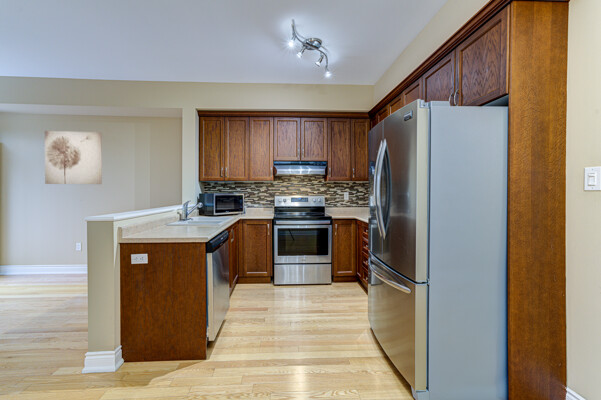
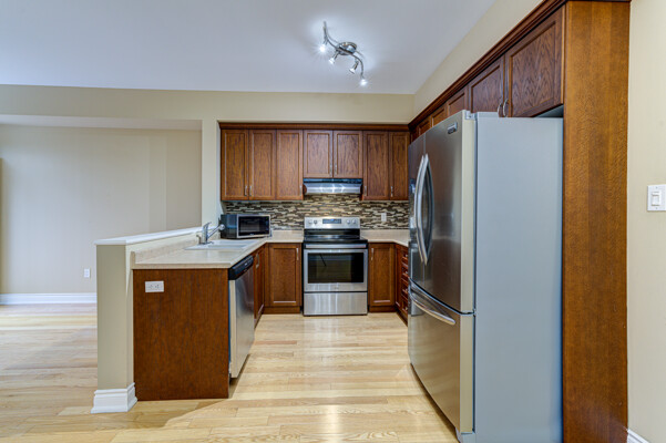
- wall art [44,130,103,185]
